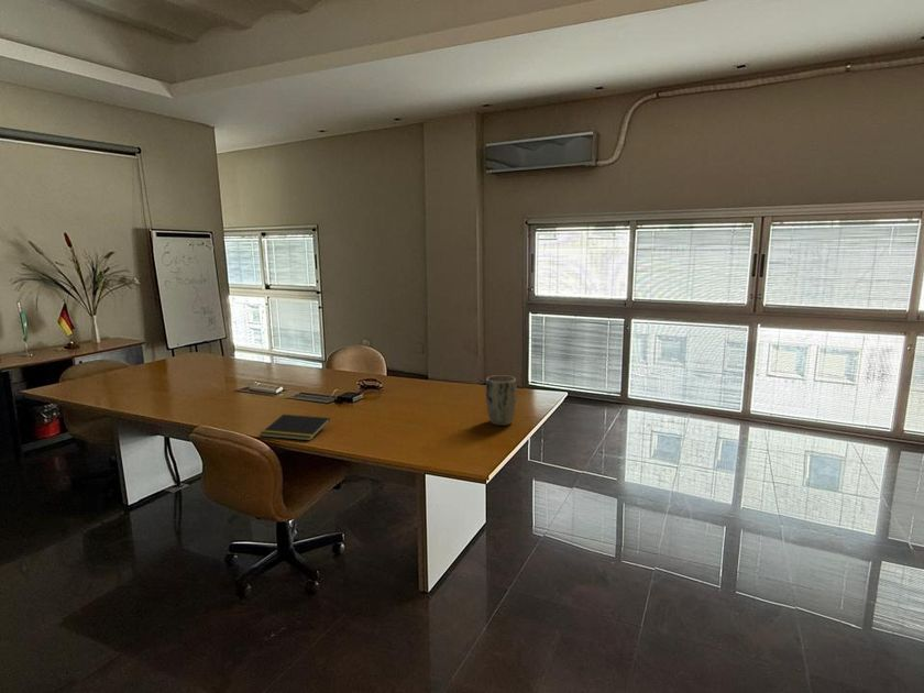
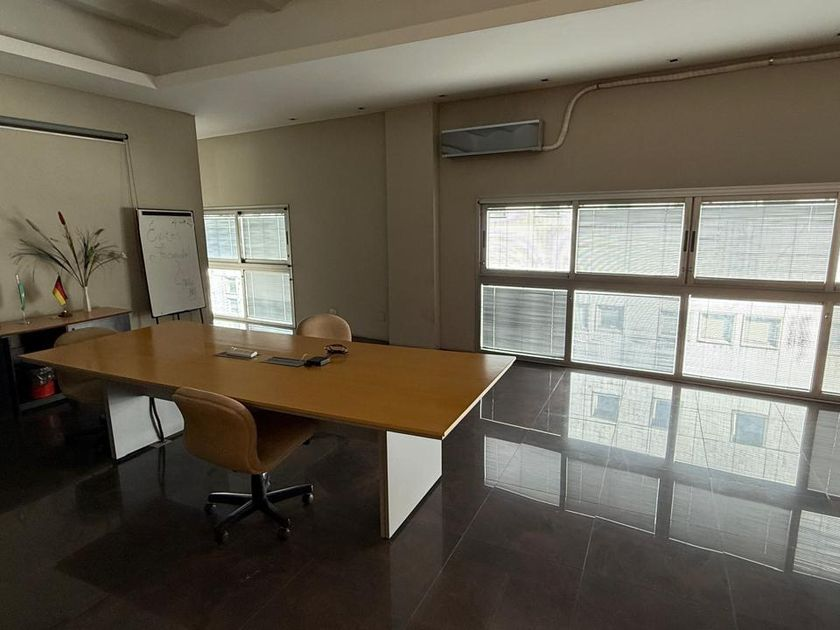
- notepad [260,414,331,442]
- plant pot [485,374,518,427]
